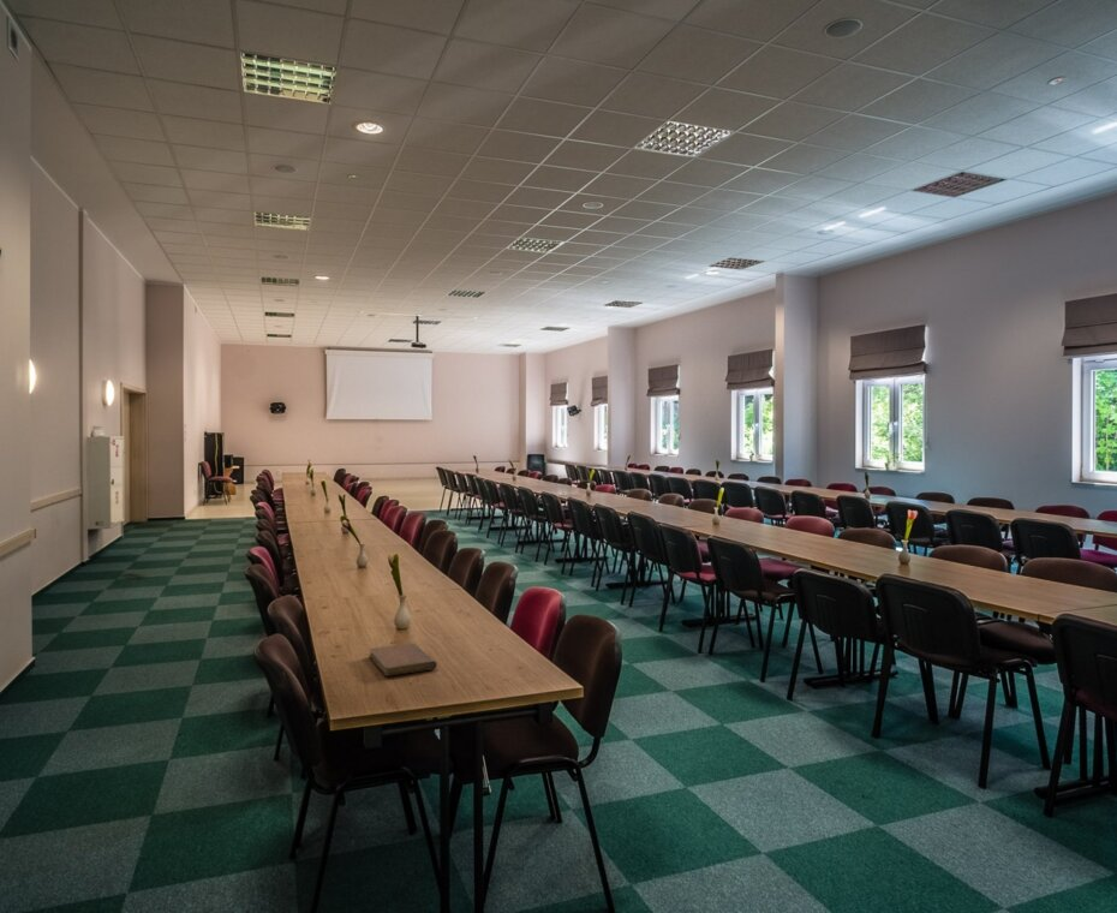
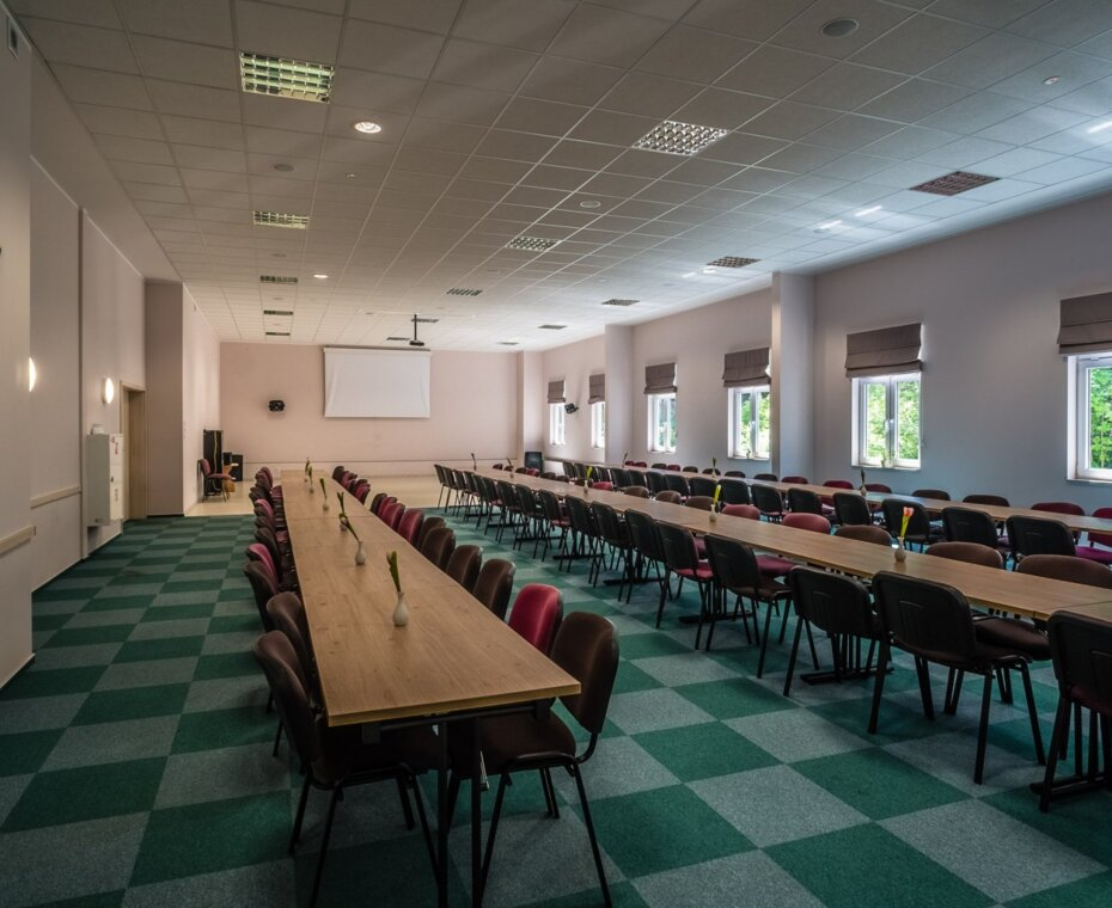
- notebook [368,642,438,678]
